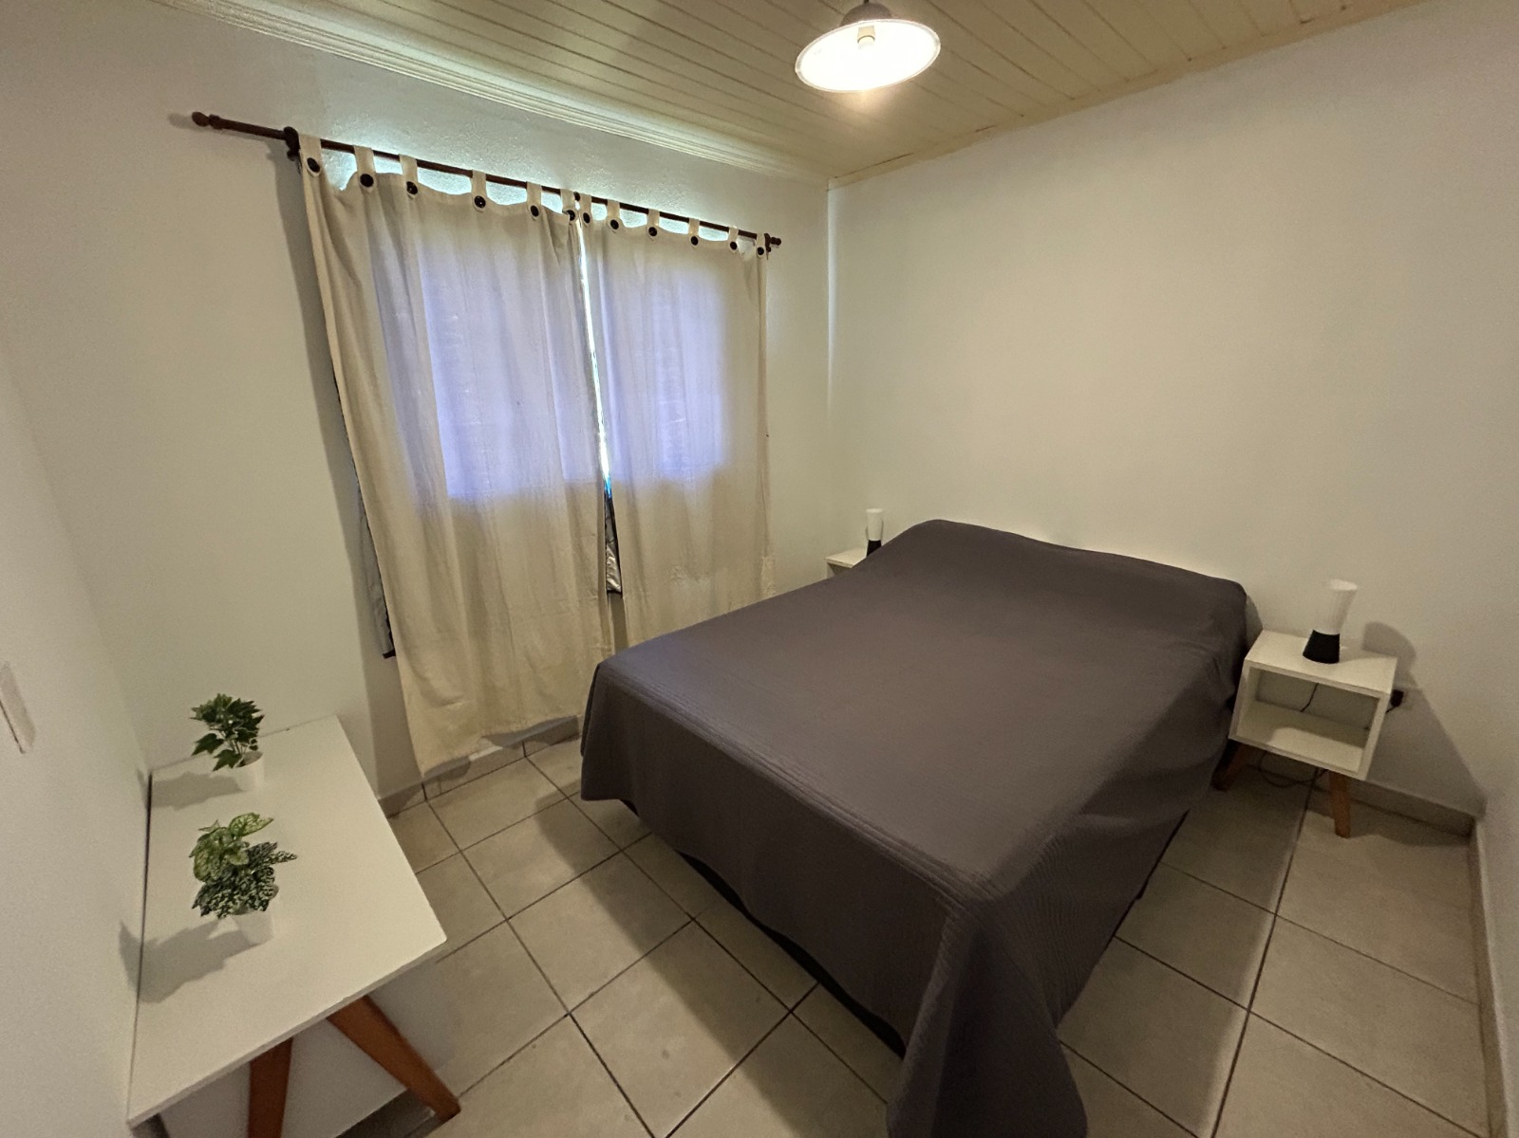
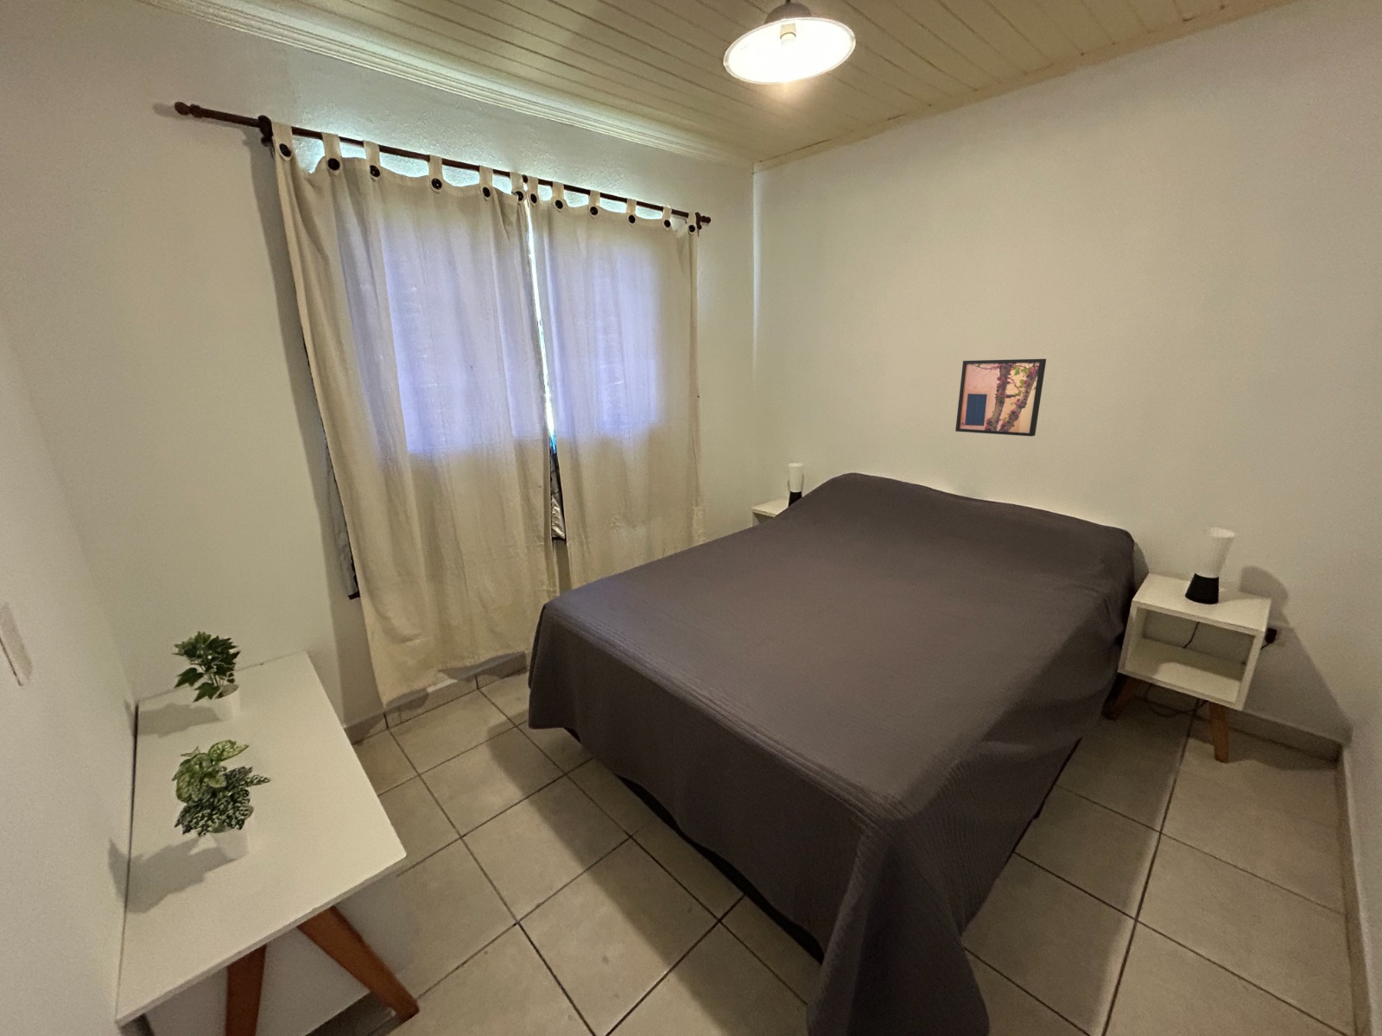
+ wall art [954,358,1047,436]
